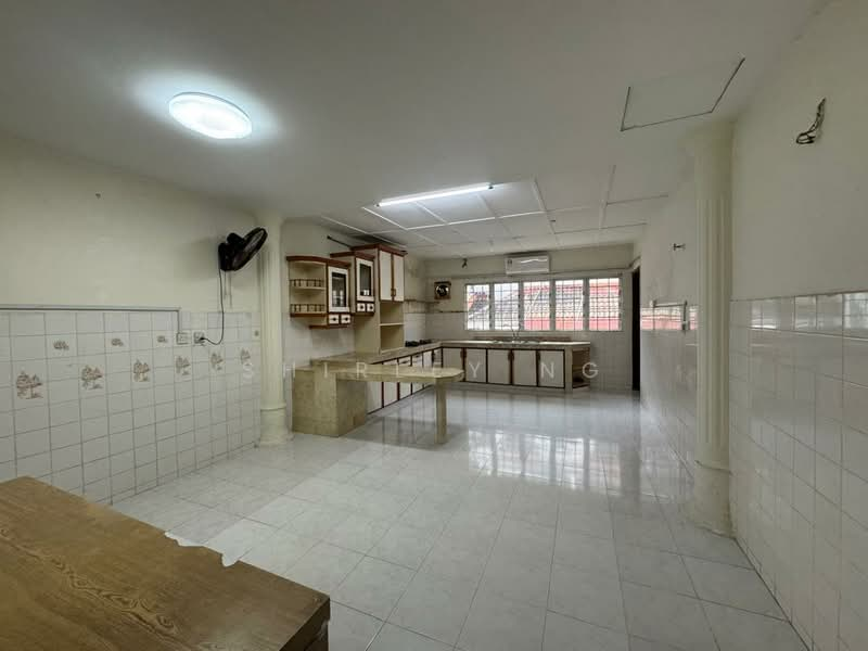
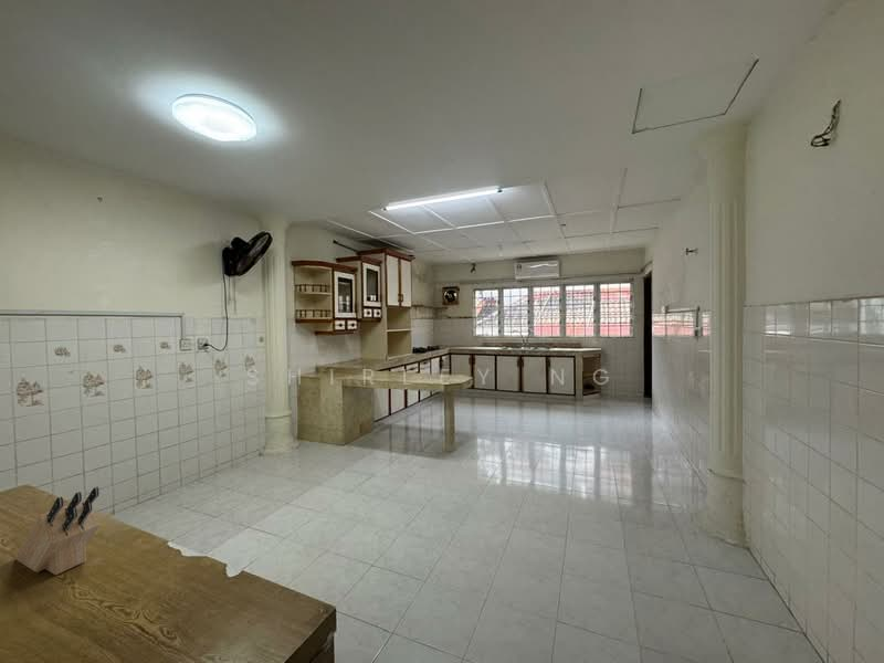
+ knife block [14,486,101,576]
